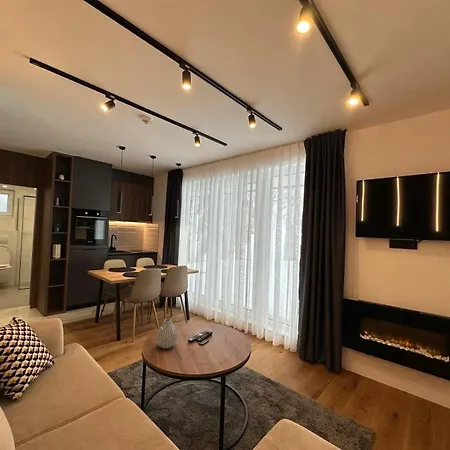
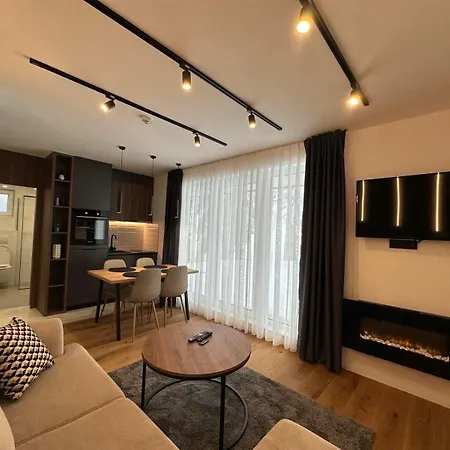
- vase [155,318,178,350]
